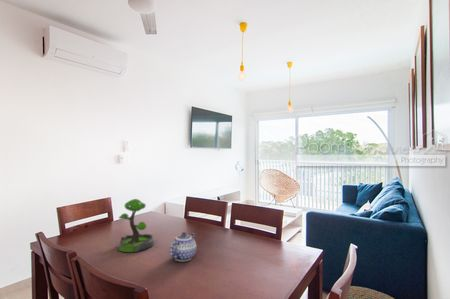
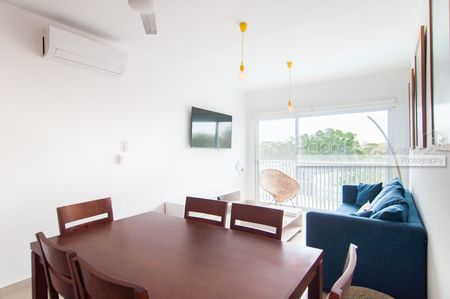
- teapot [169,231,197,262]
- plant [117,198,155,253]
